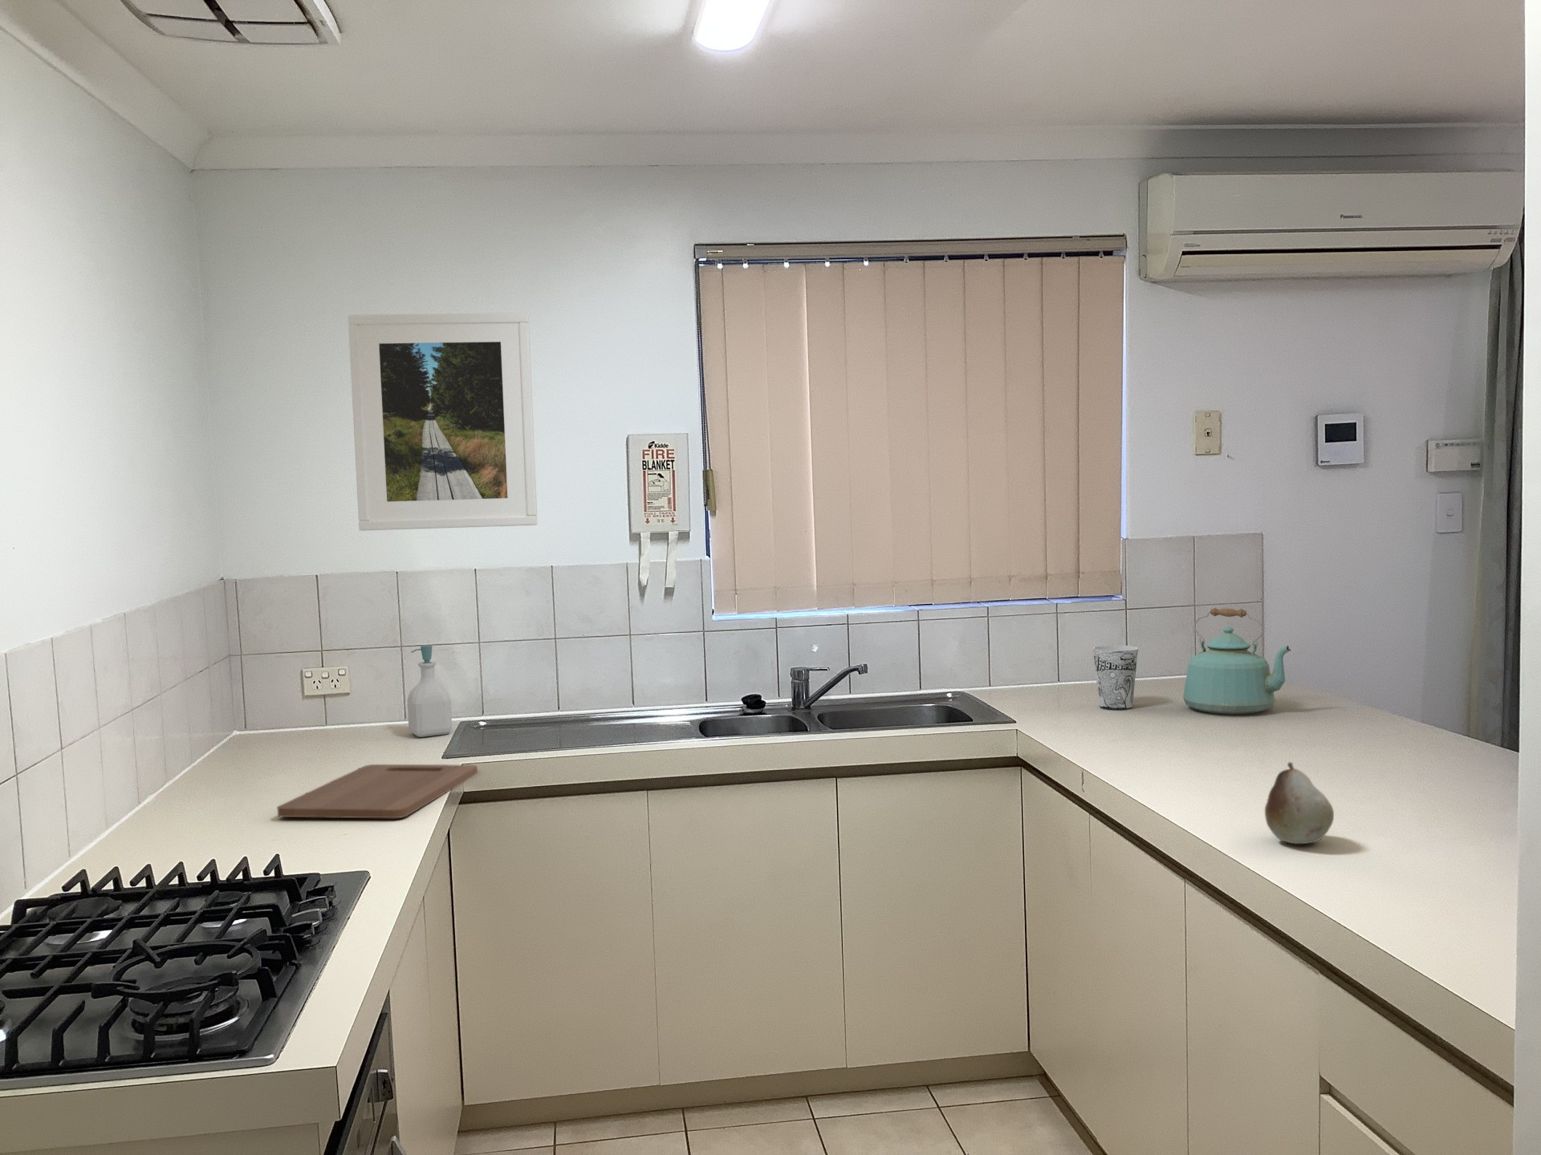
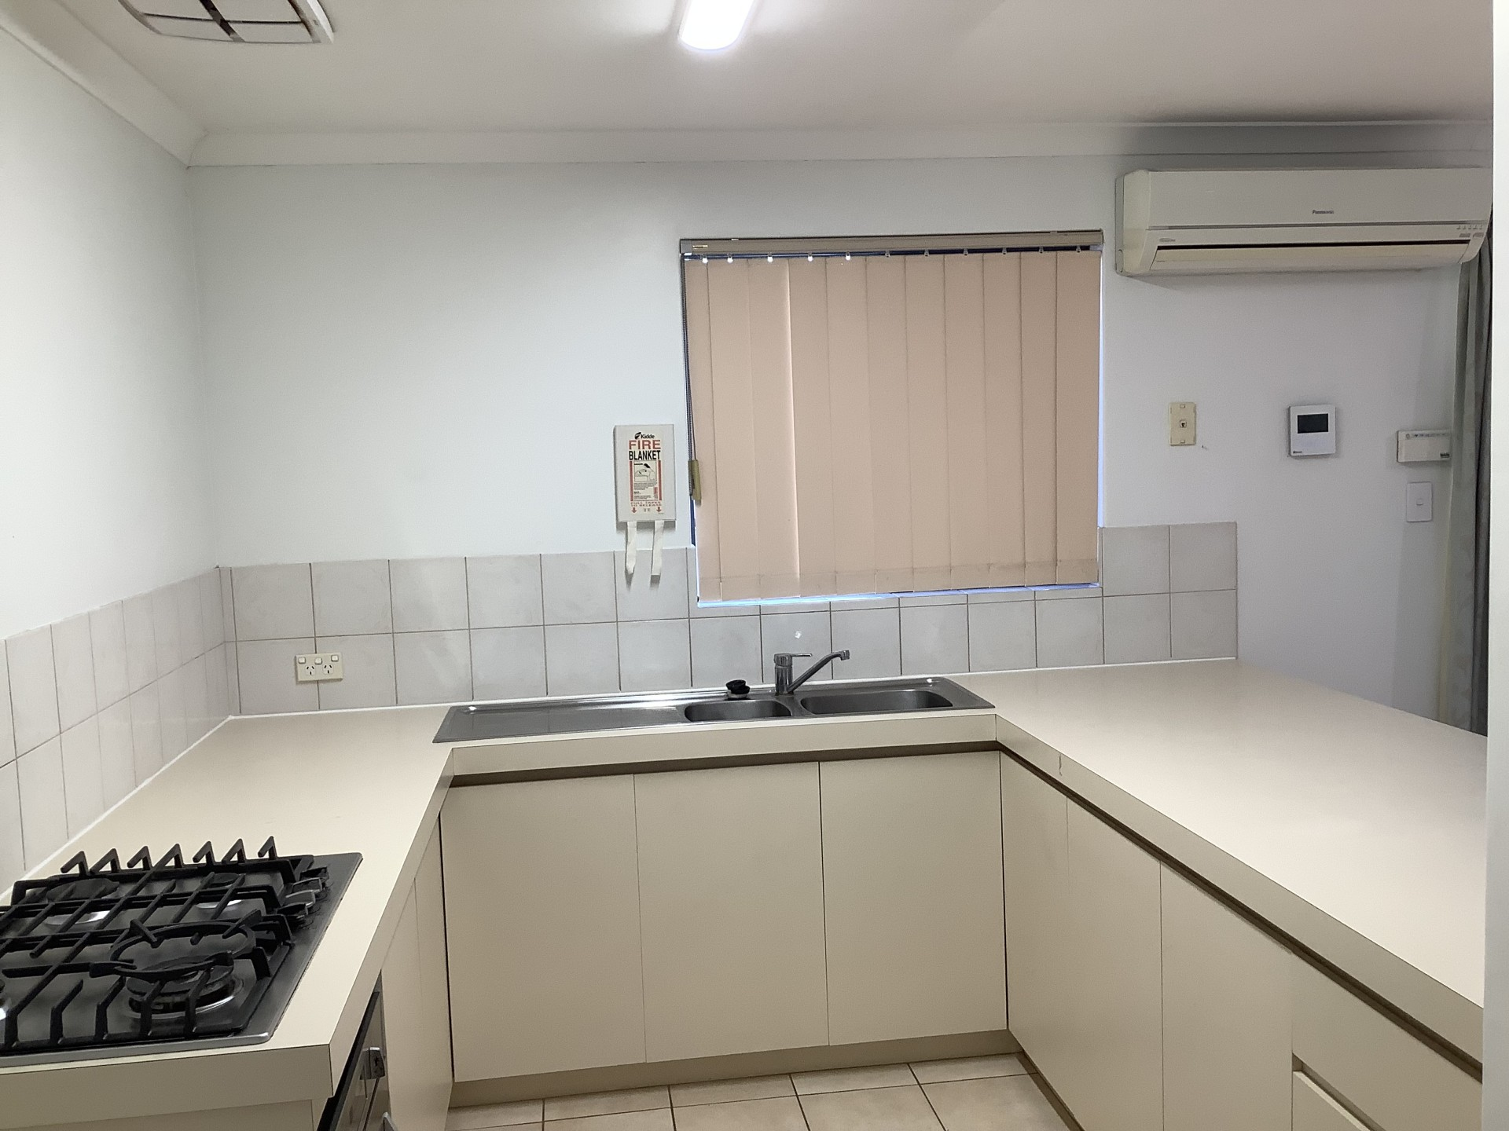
- soap bottle [406,644,453,738]
- fruit [1264,761,1335,844]
- kettle [1182,607,1292,715]
- cutting board [277,763,478,819]
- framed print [347,312,539,531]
- cup [1092,645,1139,710]
